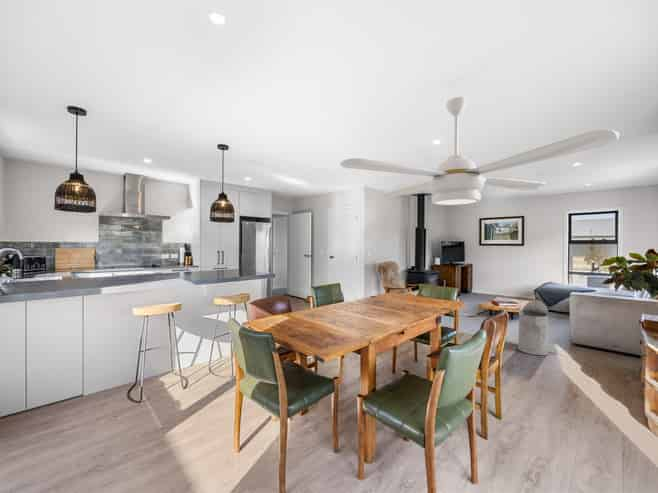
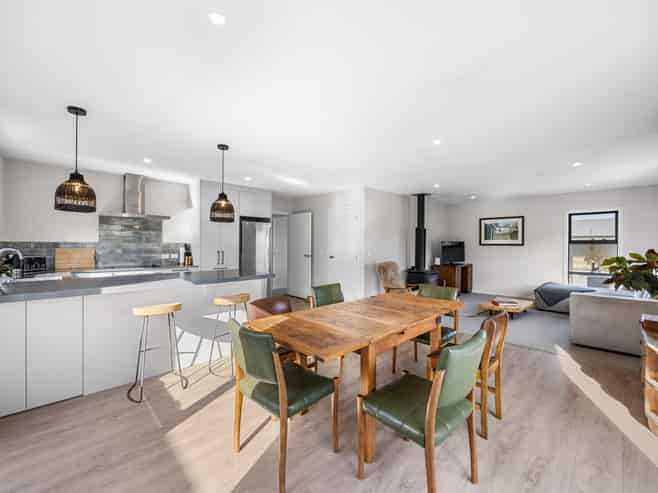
- ceiling fan [339,96,620,207]
- trash can [517,299,550,356]
